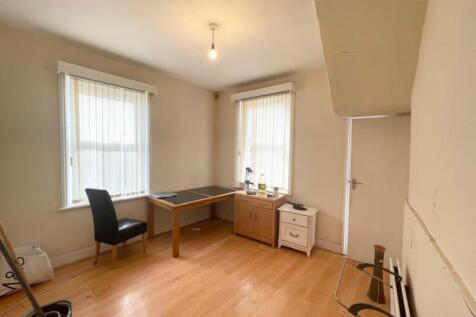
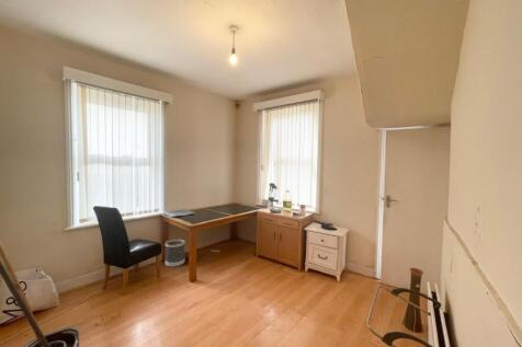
+ wastebasket [164,239,186,268]
